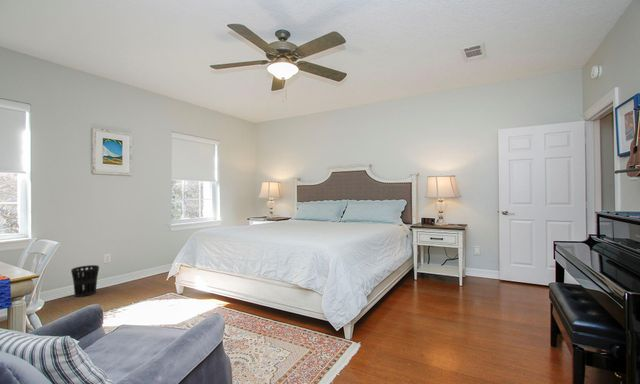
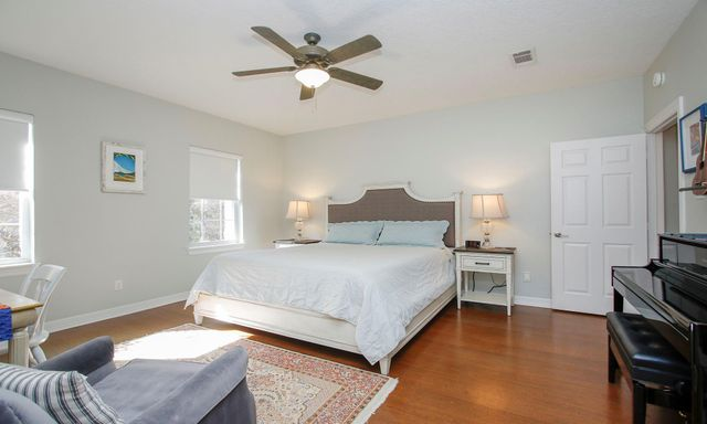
- wastebasket [70,264,100,298]
